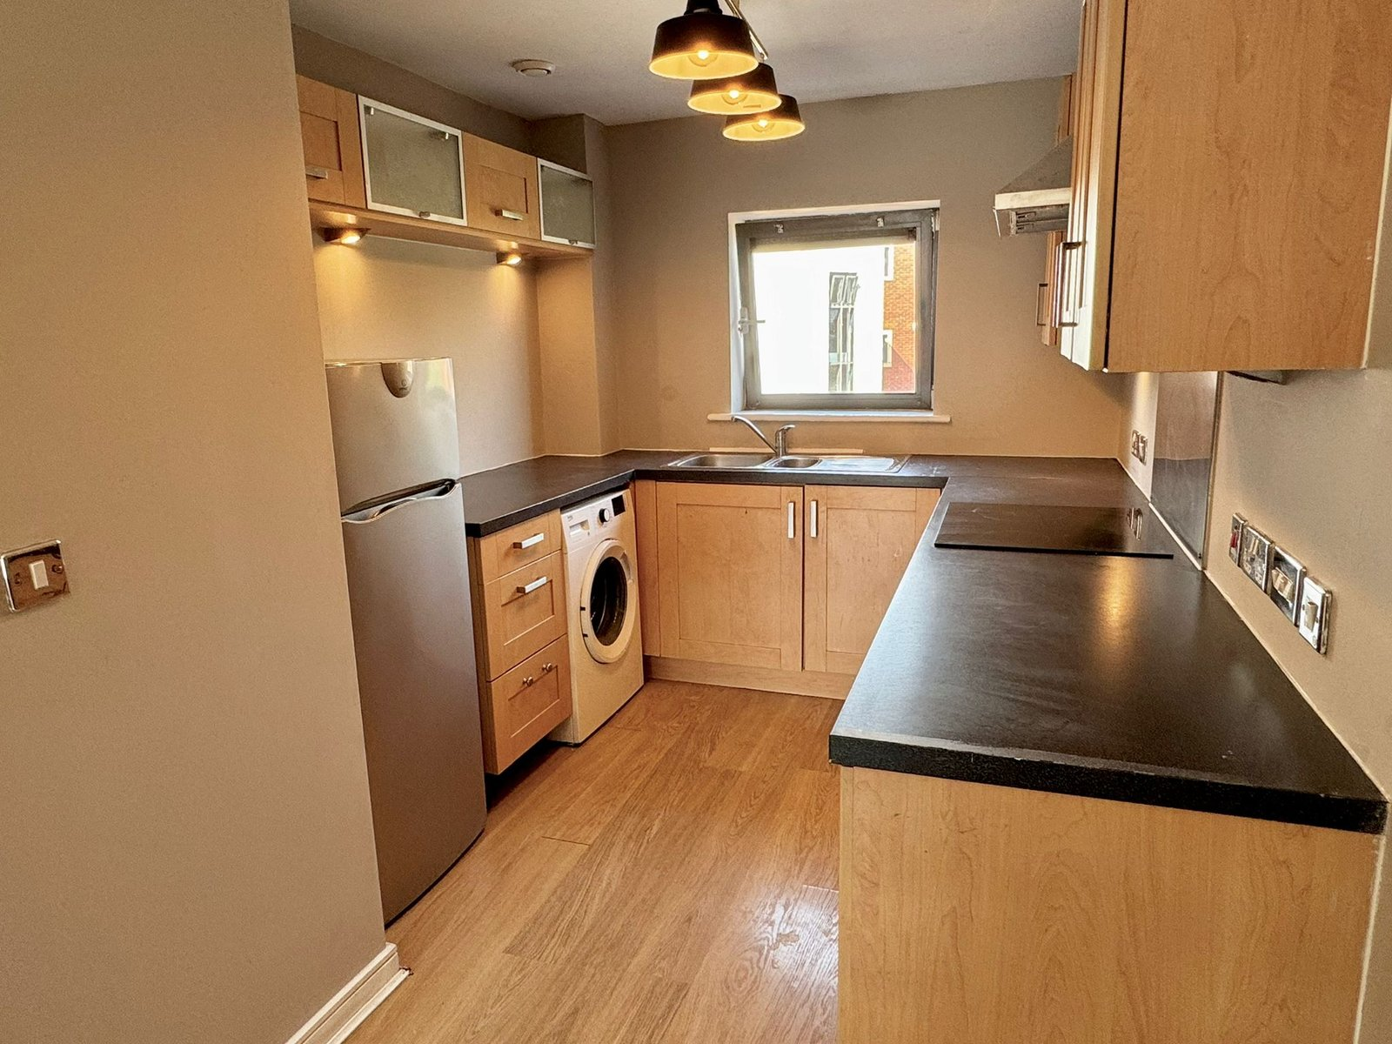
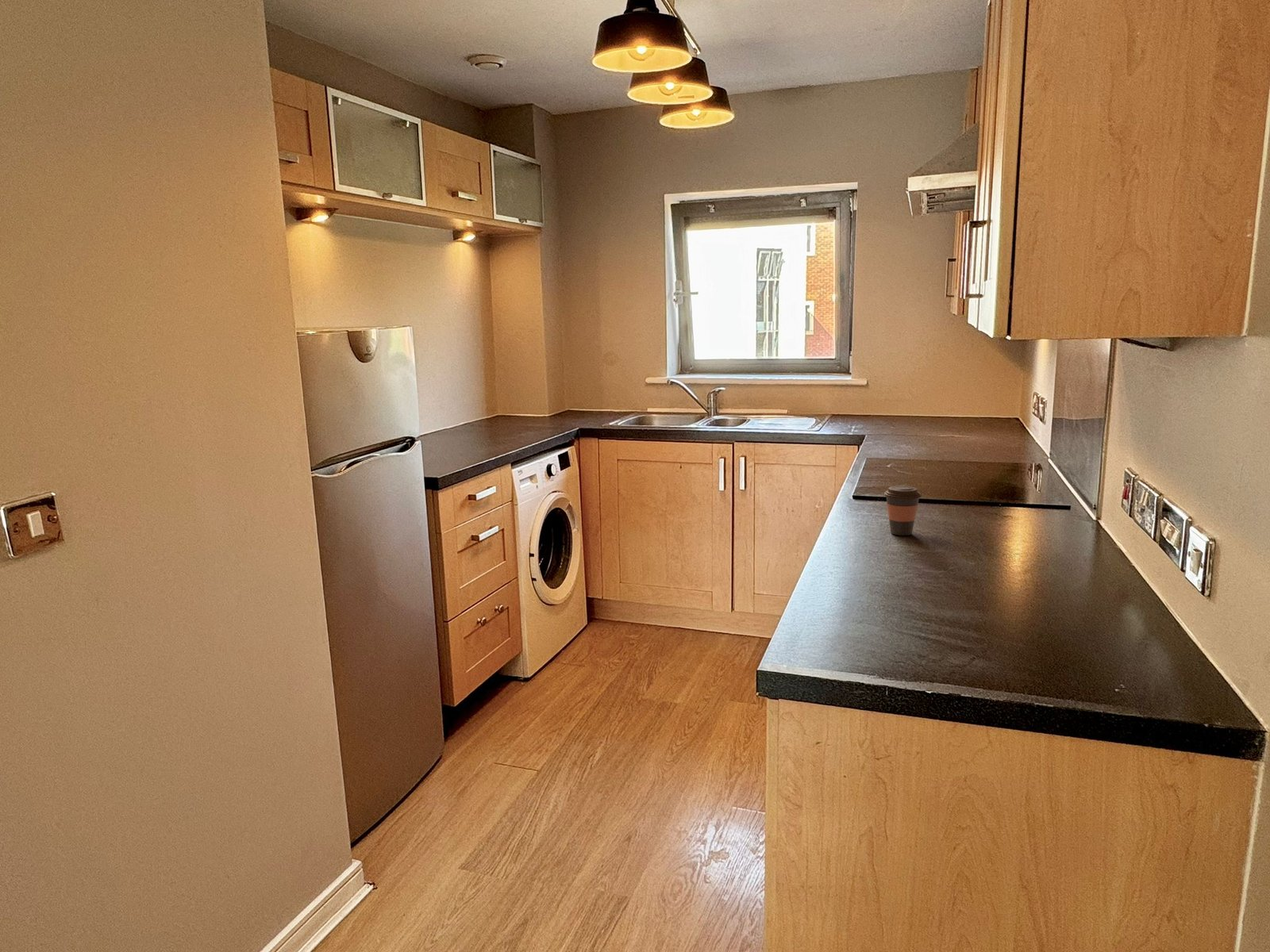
+ coffee cup [883,485,922,536]
